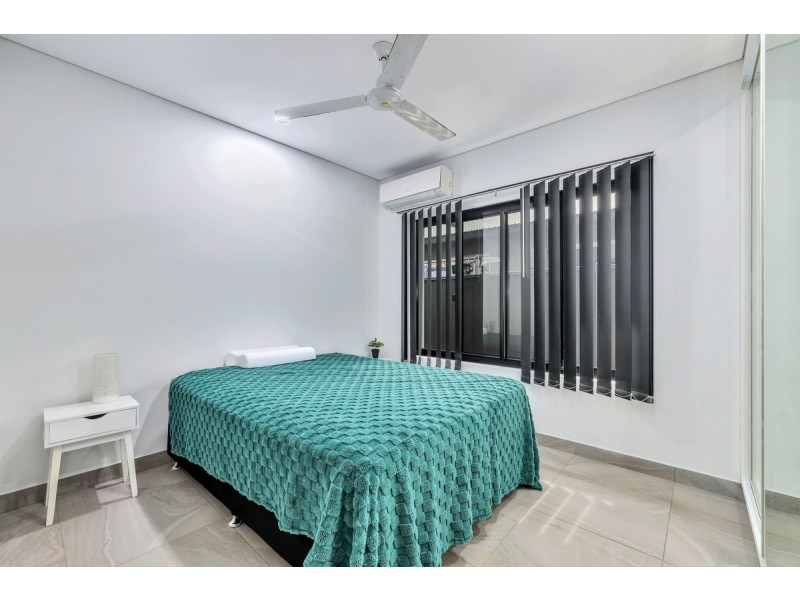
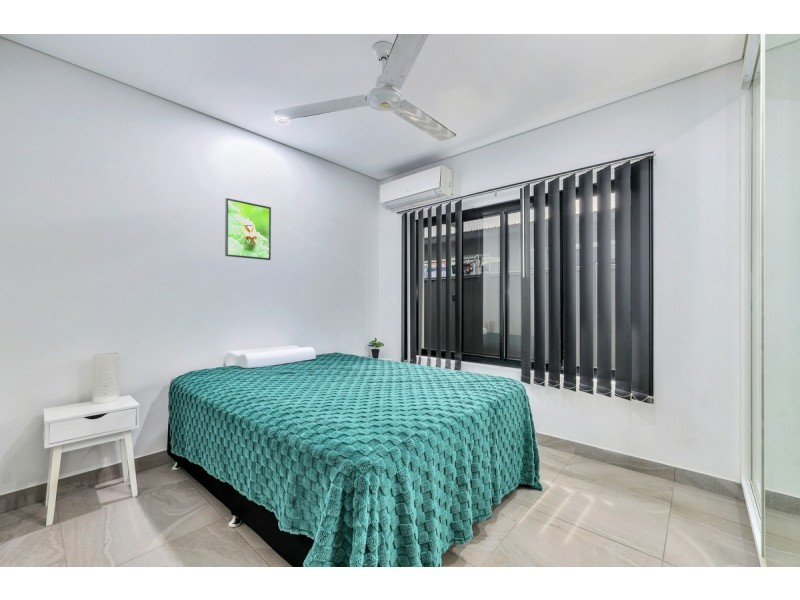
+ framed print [224,197,272,261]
